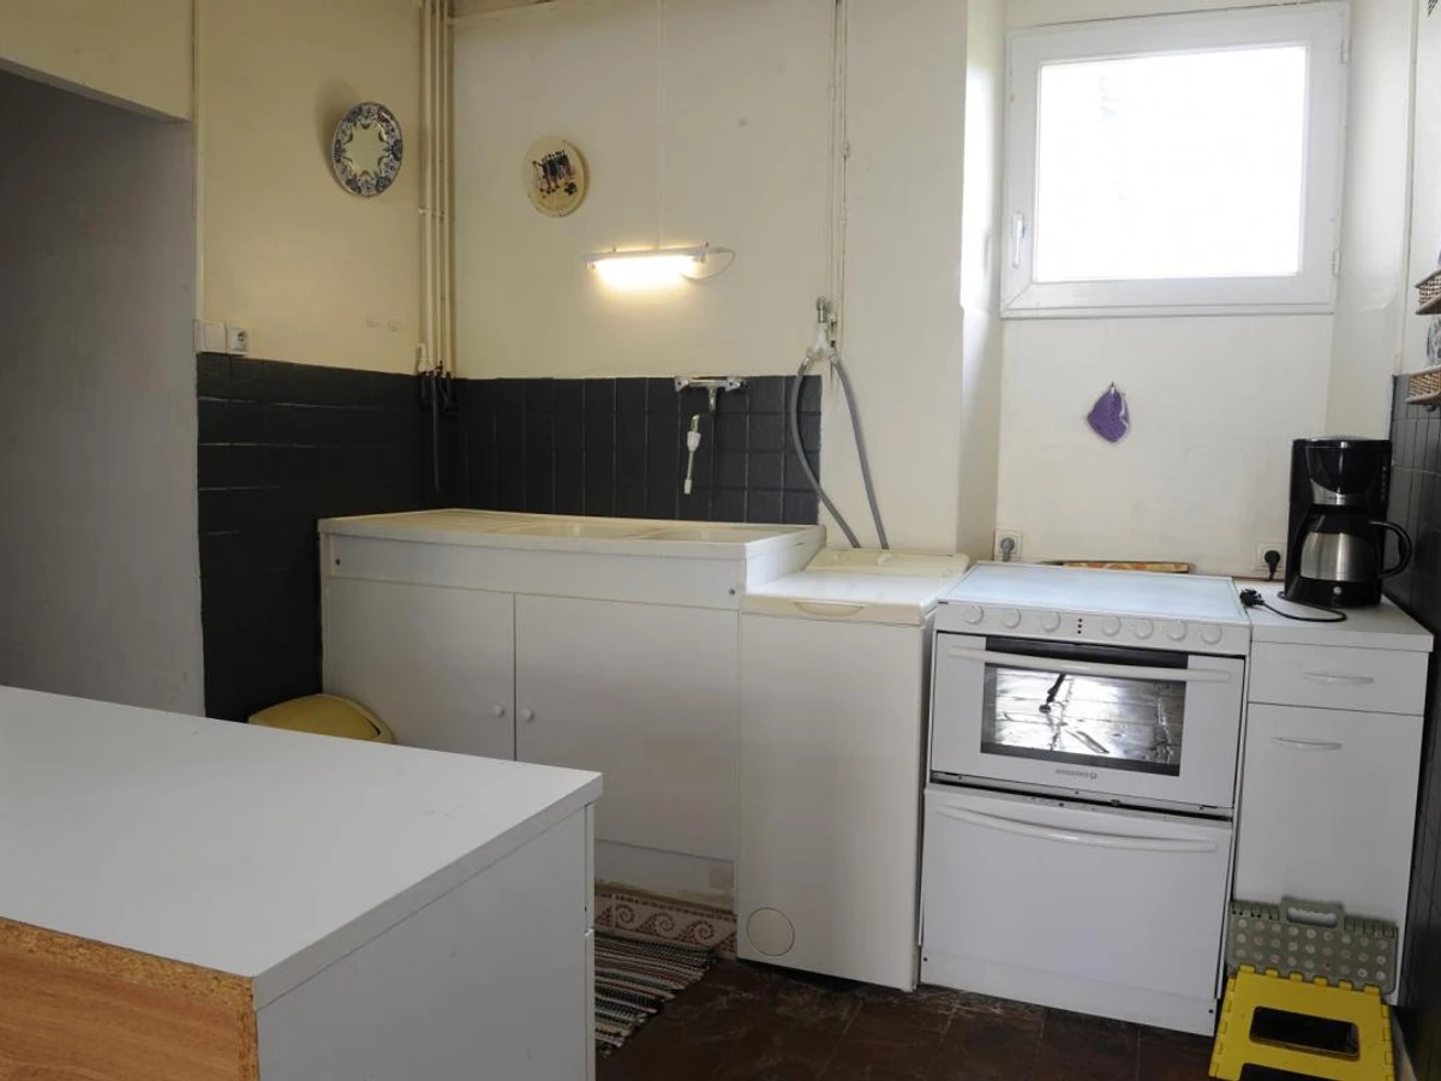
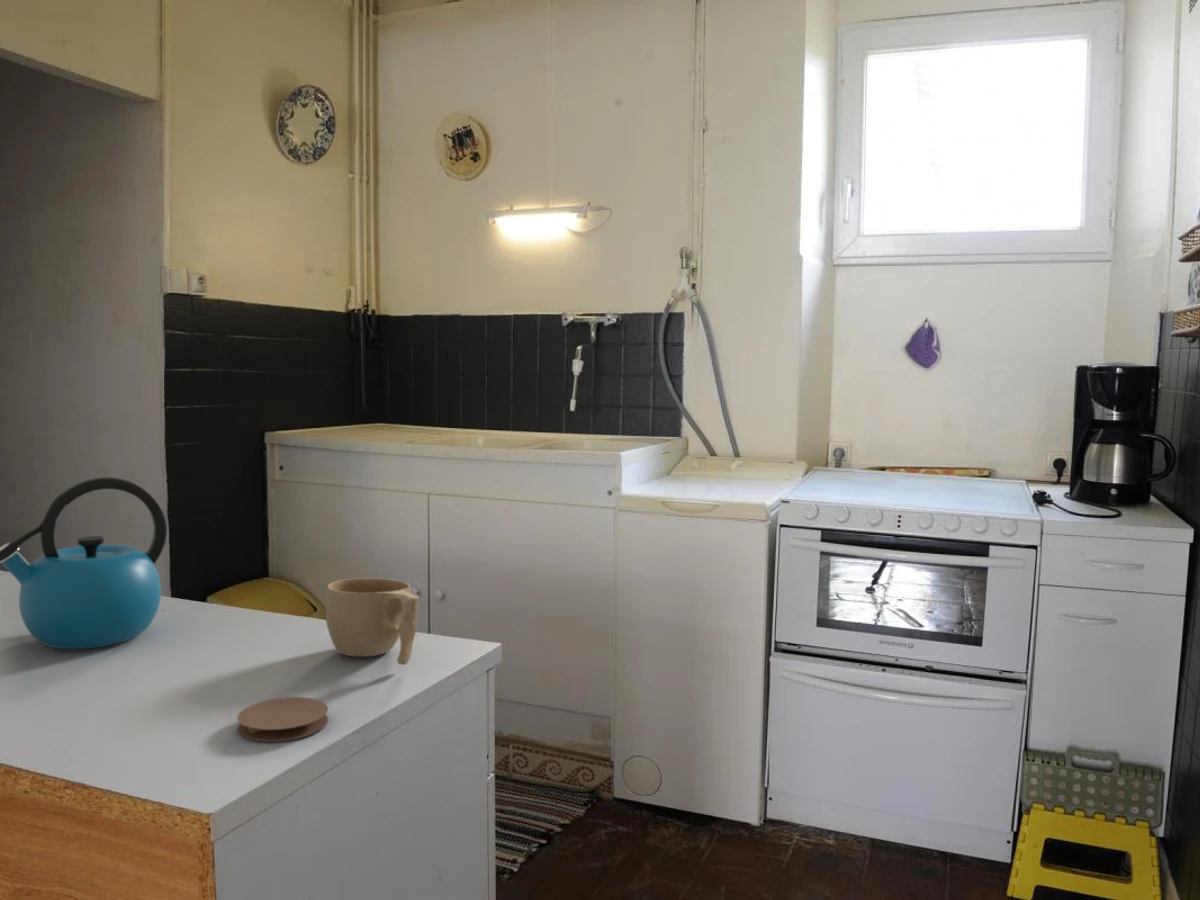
+ kettle [0,476,168,650]
+ cup [324,577,420,666]
+ coaster [236,696,329,742]
